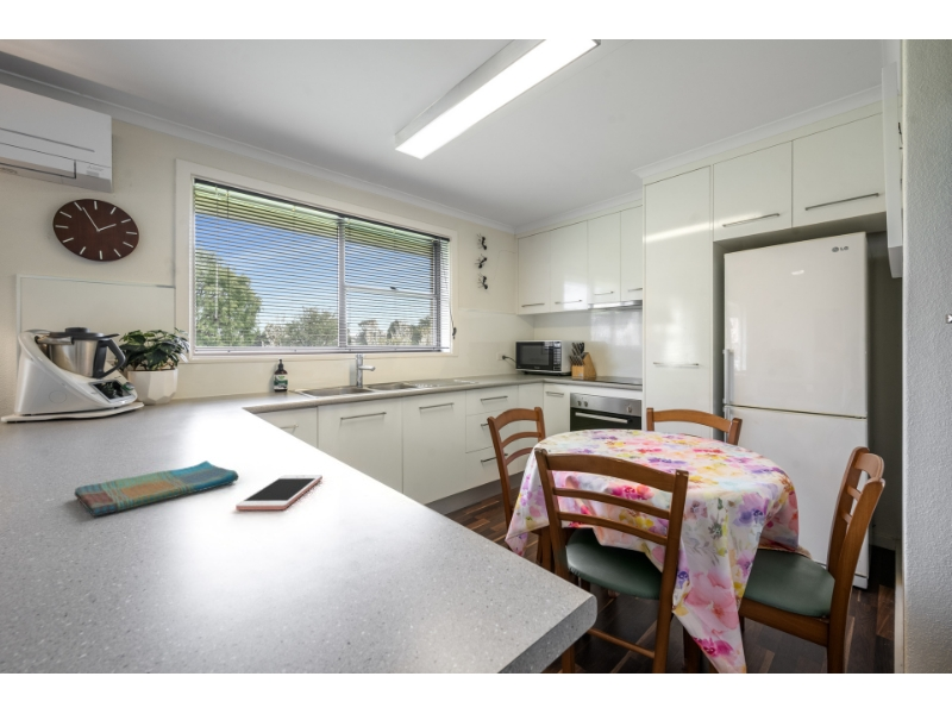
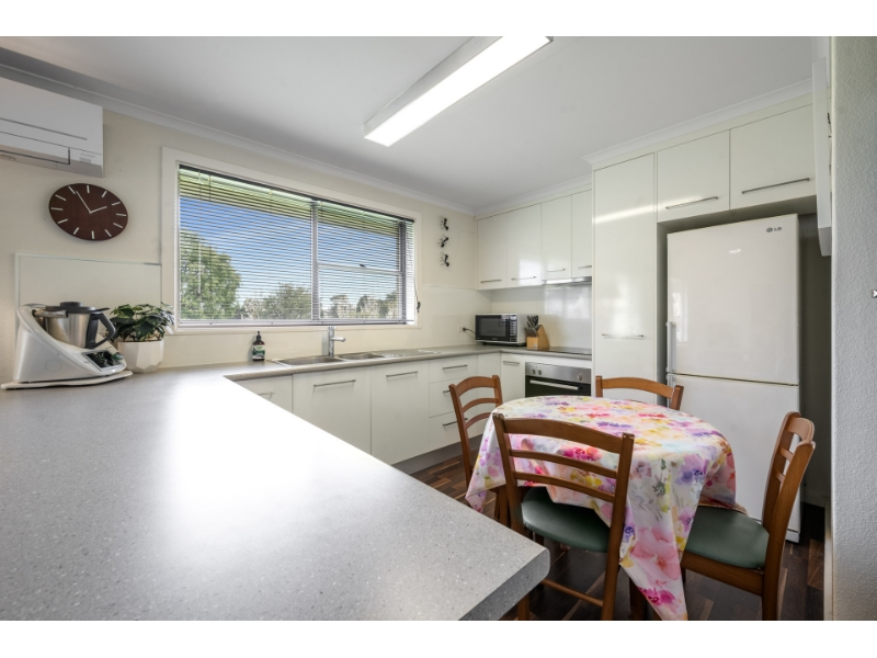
- cell phone [234,474,324,512]
- dish towel [74,459,239,518]
